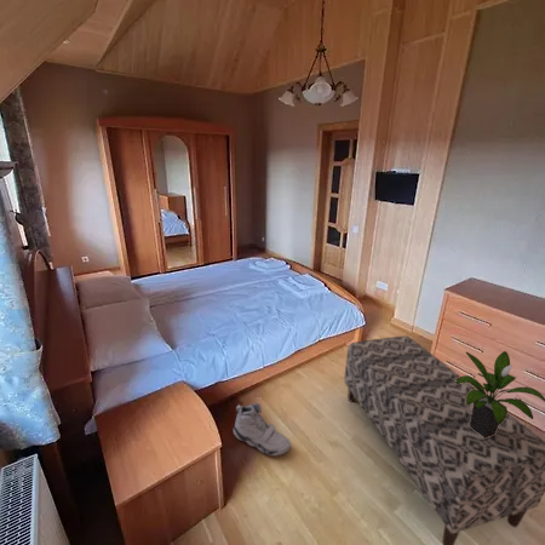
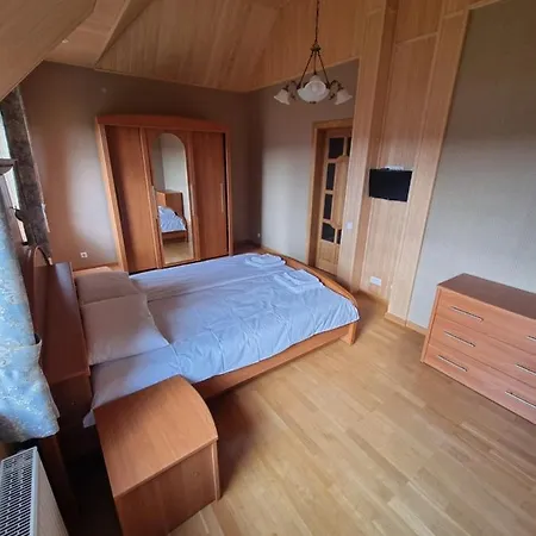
- sneaker [233,402,292,457]
- potted plant [454,350,545,438]
- bench [343,334,545,545]
